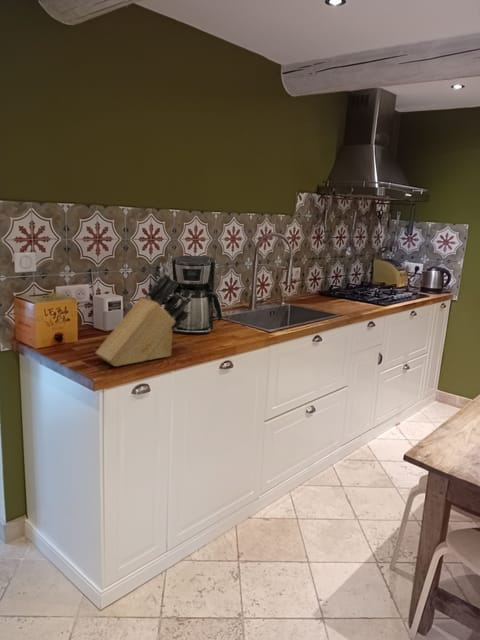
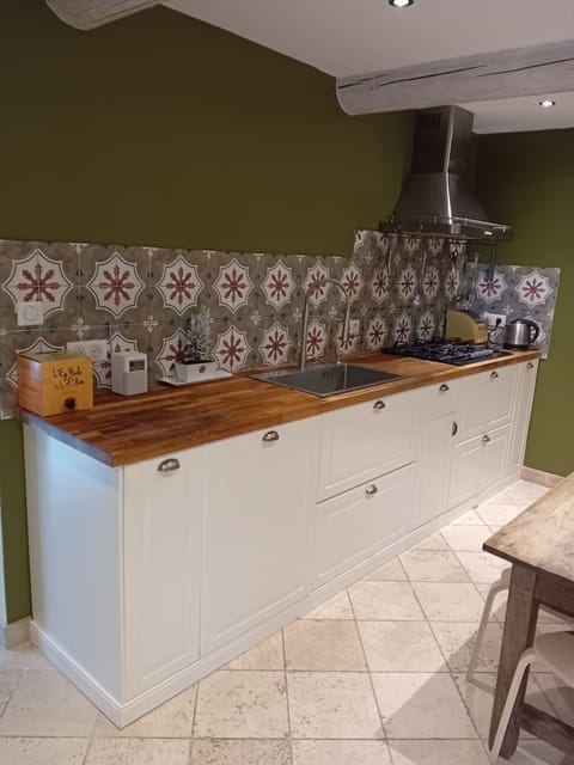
- coffee maker [171,255,223,335]
- knife block [94,272,192,367]
